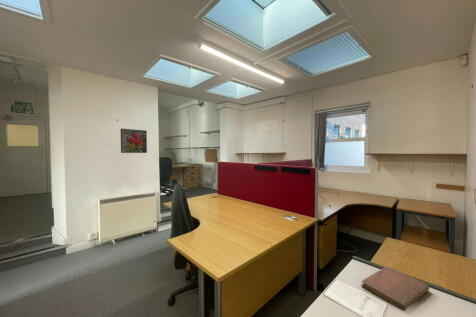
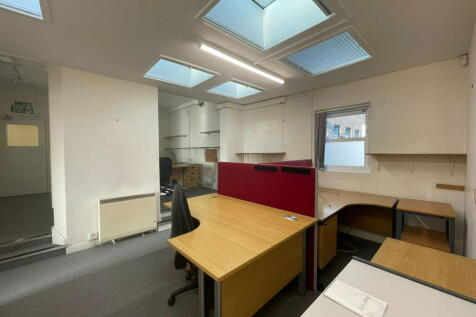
- notebook [360,266,430,312]
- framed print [120,128,148,154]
